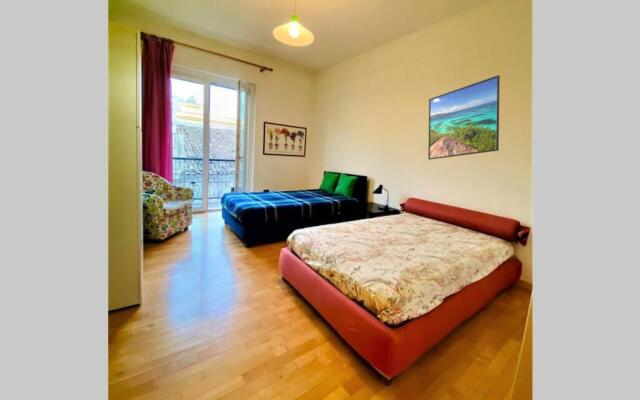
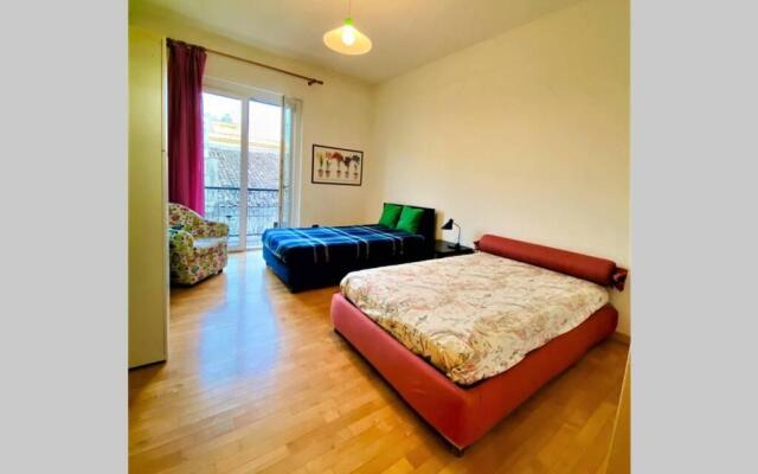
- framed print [427,74,501,161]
